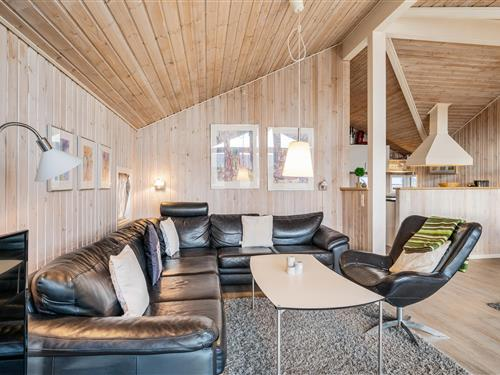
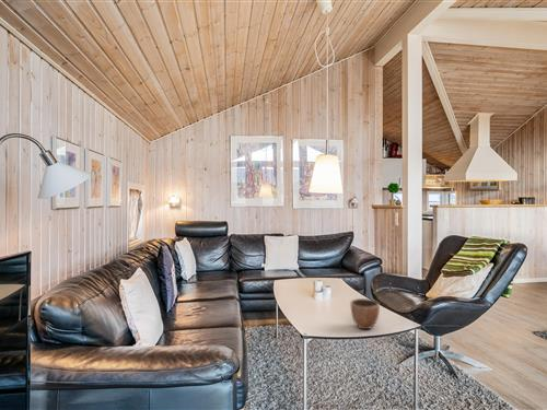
+ decorative bowl [349,297,381,330]
